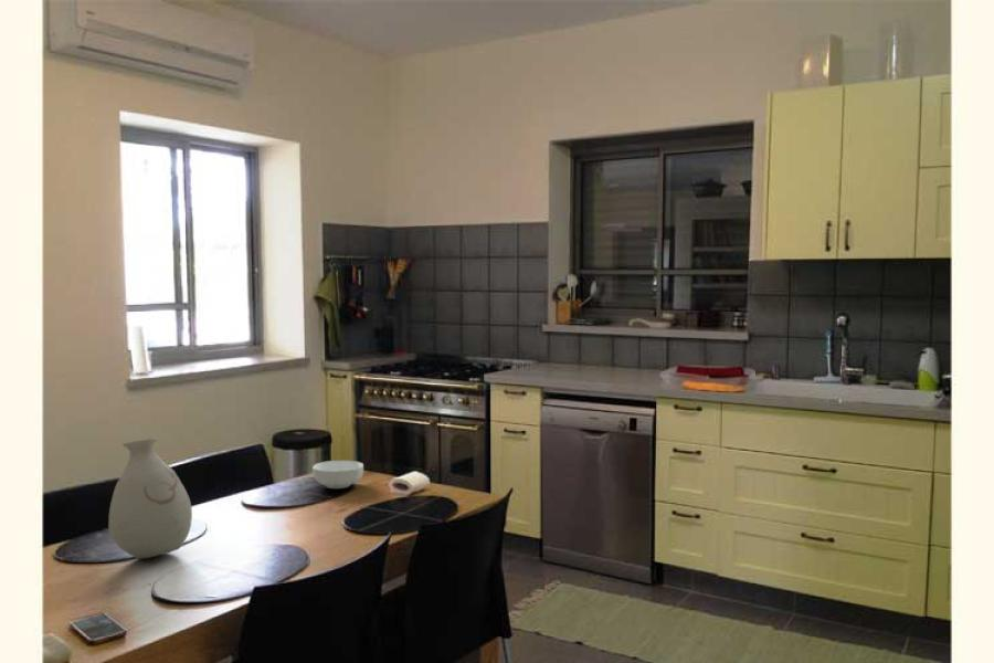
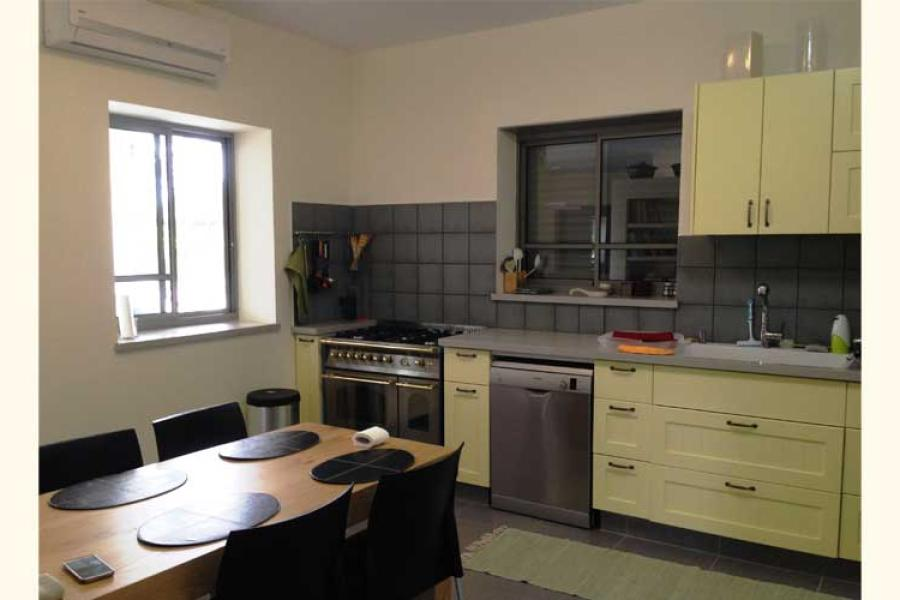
- cereal bowl [311,460,364,490]
- vase [107,436,193,560]
